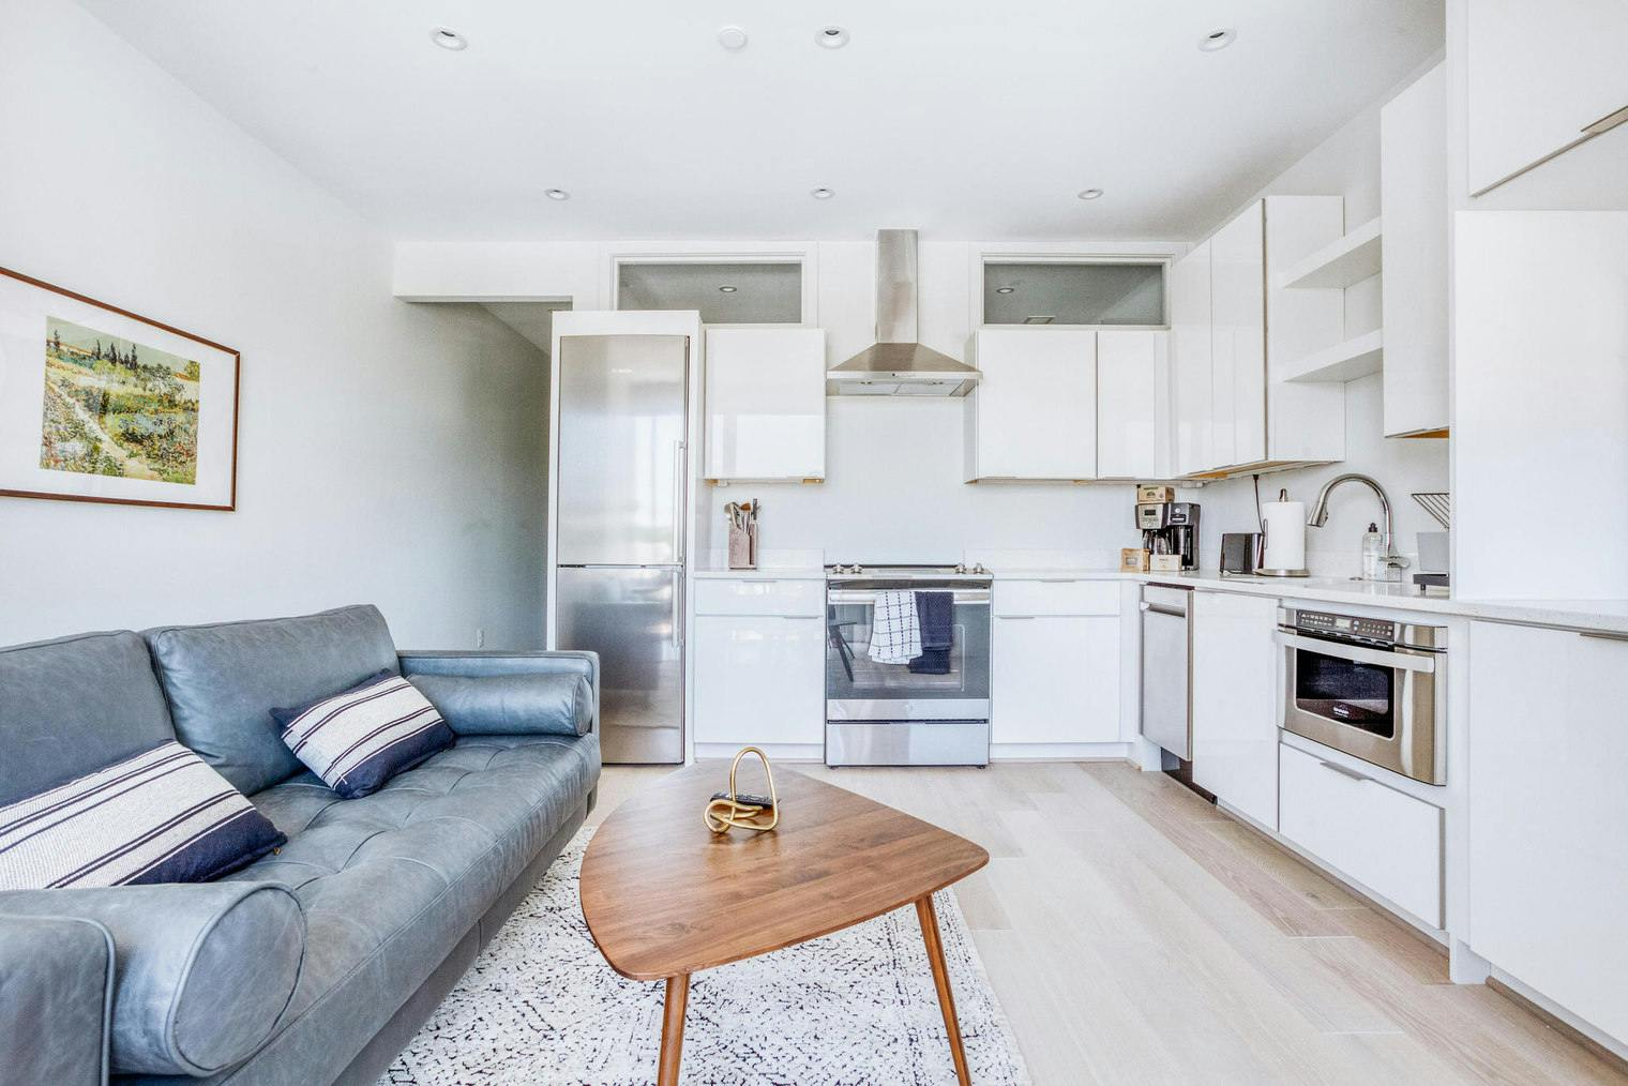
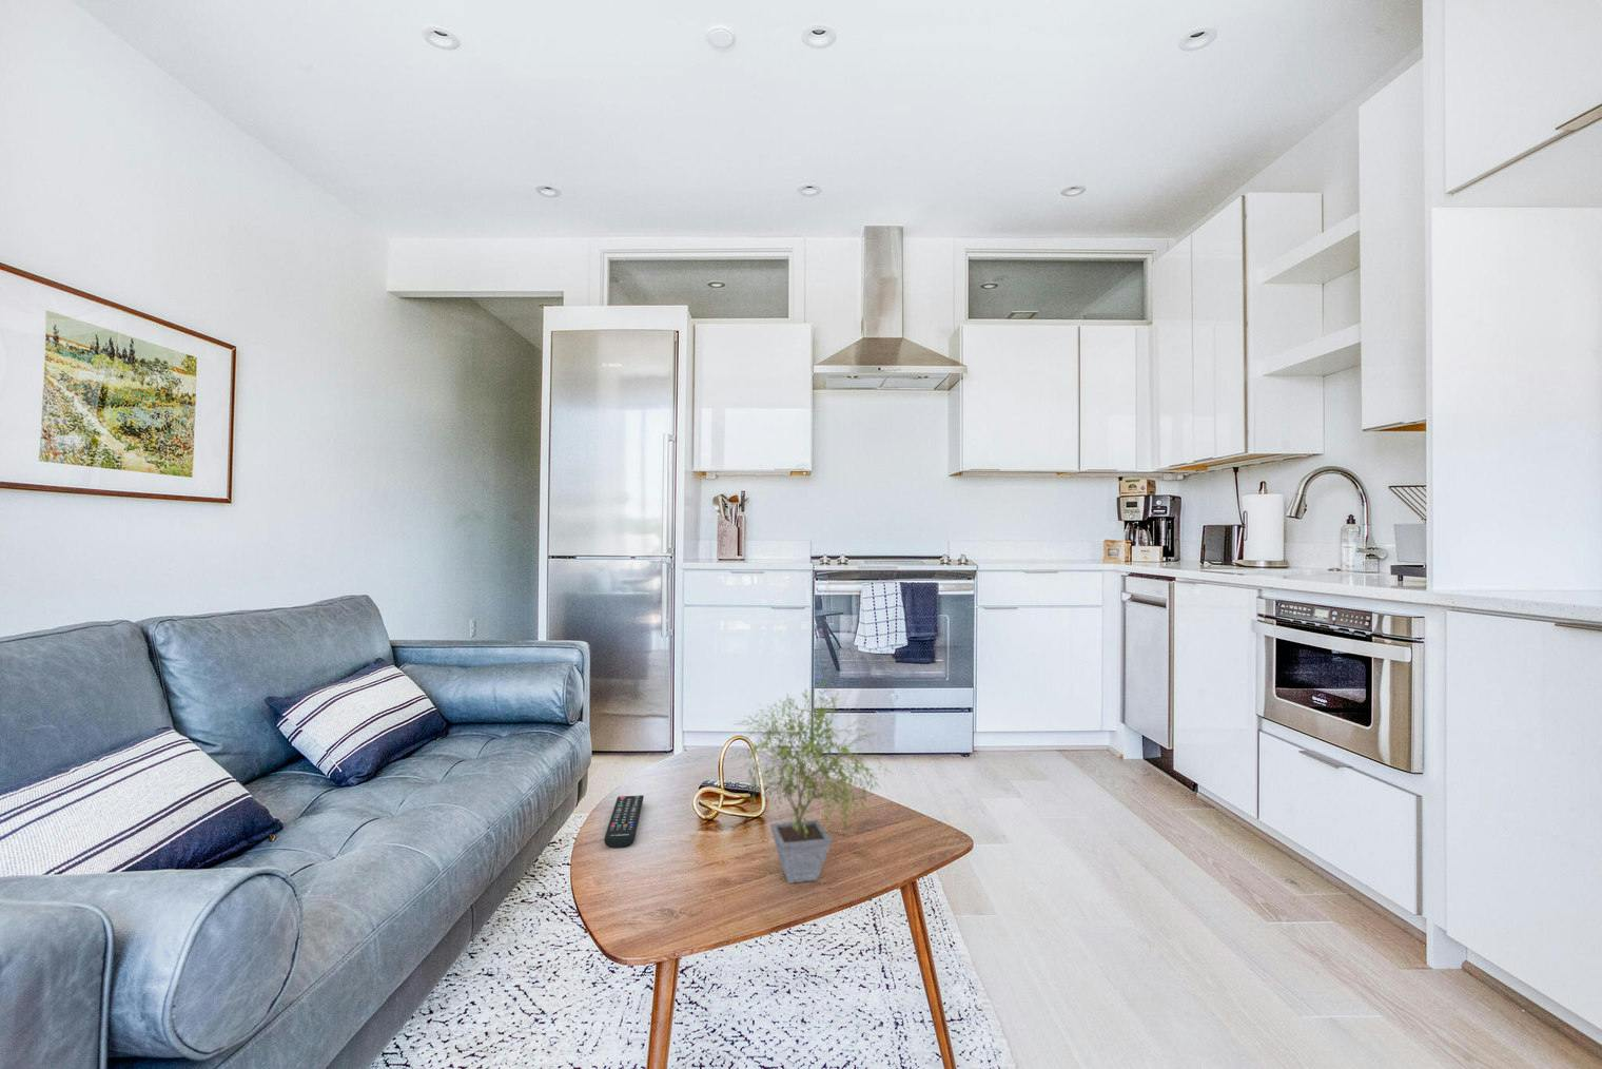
+ remote control [604,795,645,848]
+ potted plant [731,679,892,884]
